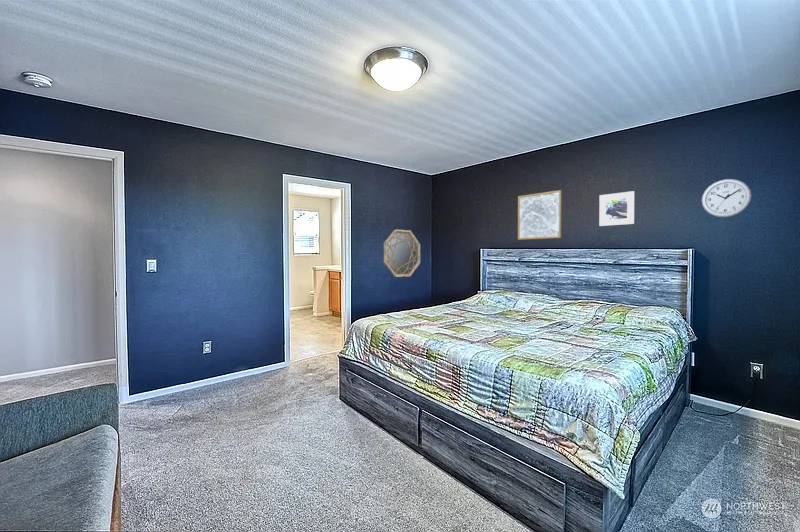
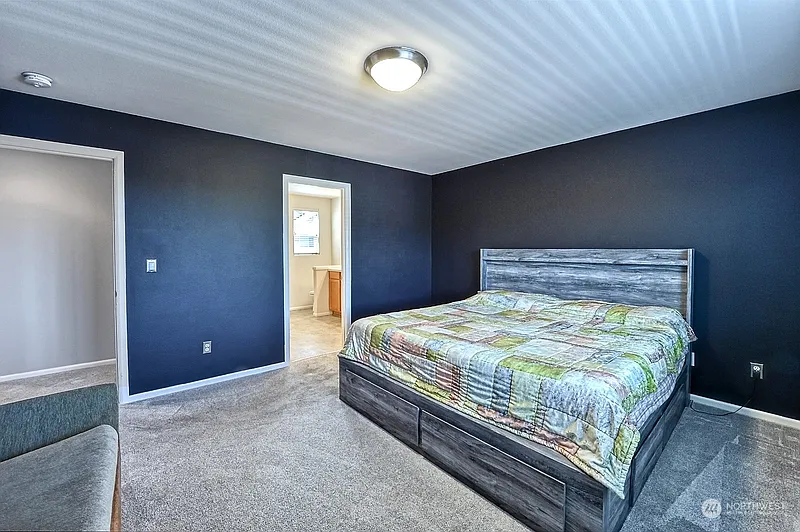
- wall art [517,189,563,241]
- wall clock [701,178,752,218]
- home mirror [383,228,421,278]
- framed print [598,190,636,227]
